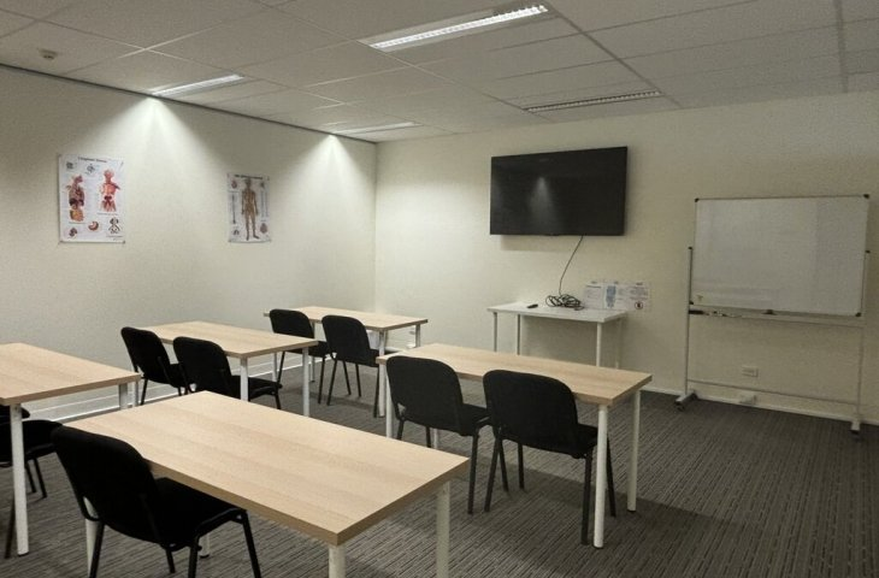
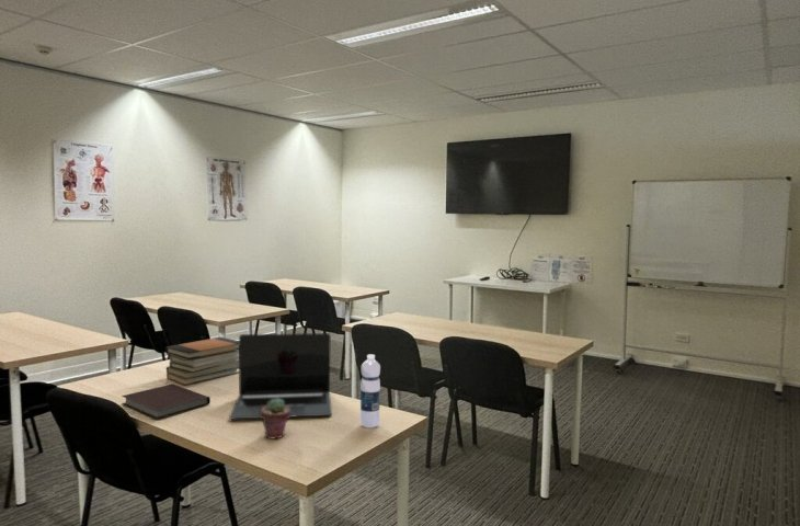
+ notebook [121,384,212,421]
+ water bottle [359,354,381,428]
+ book stack [164,336,239,386]
+ potted succulent [262,398,290,439]
+ laptop [228,332,333,421]
